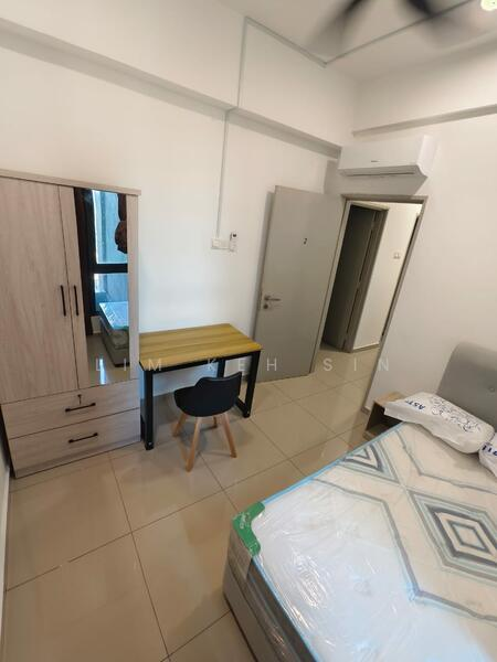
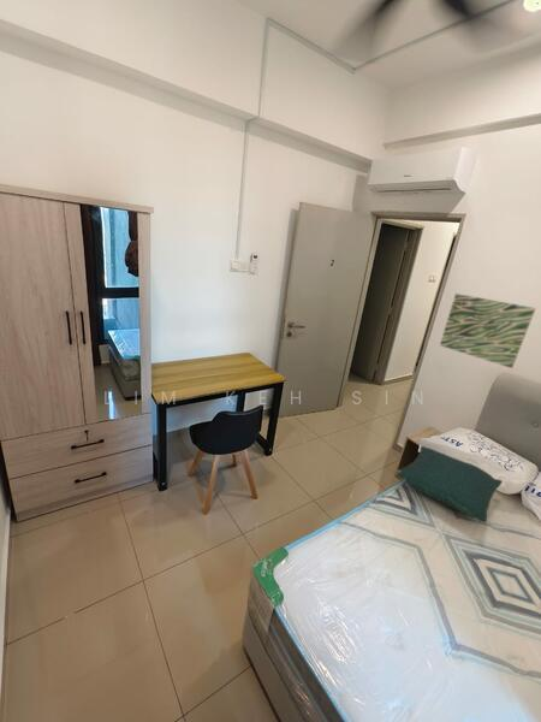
+ pillow [396,445,504,523]
+ wall art [439,292,537,369]
